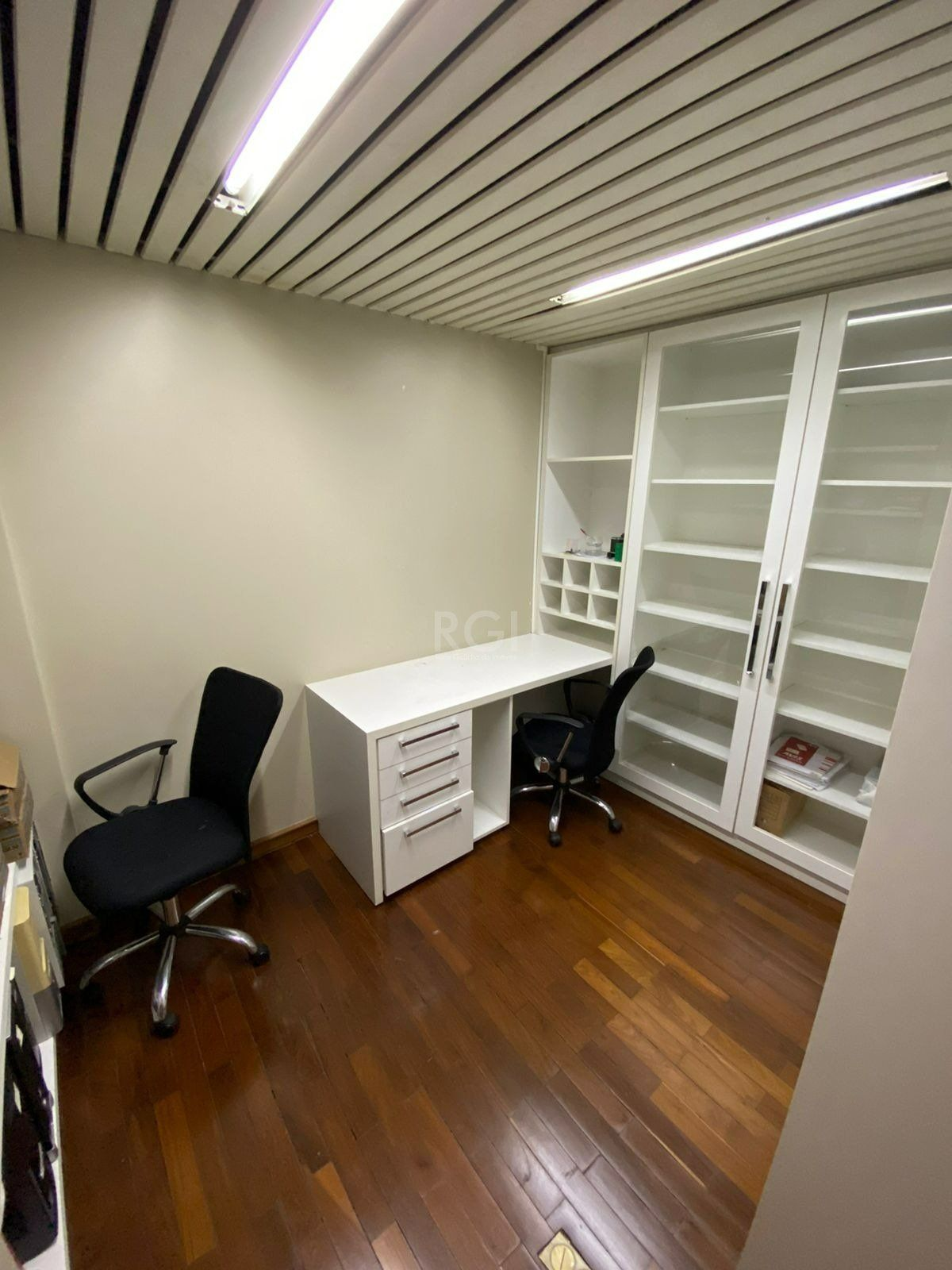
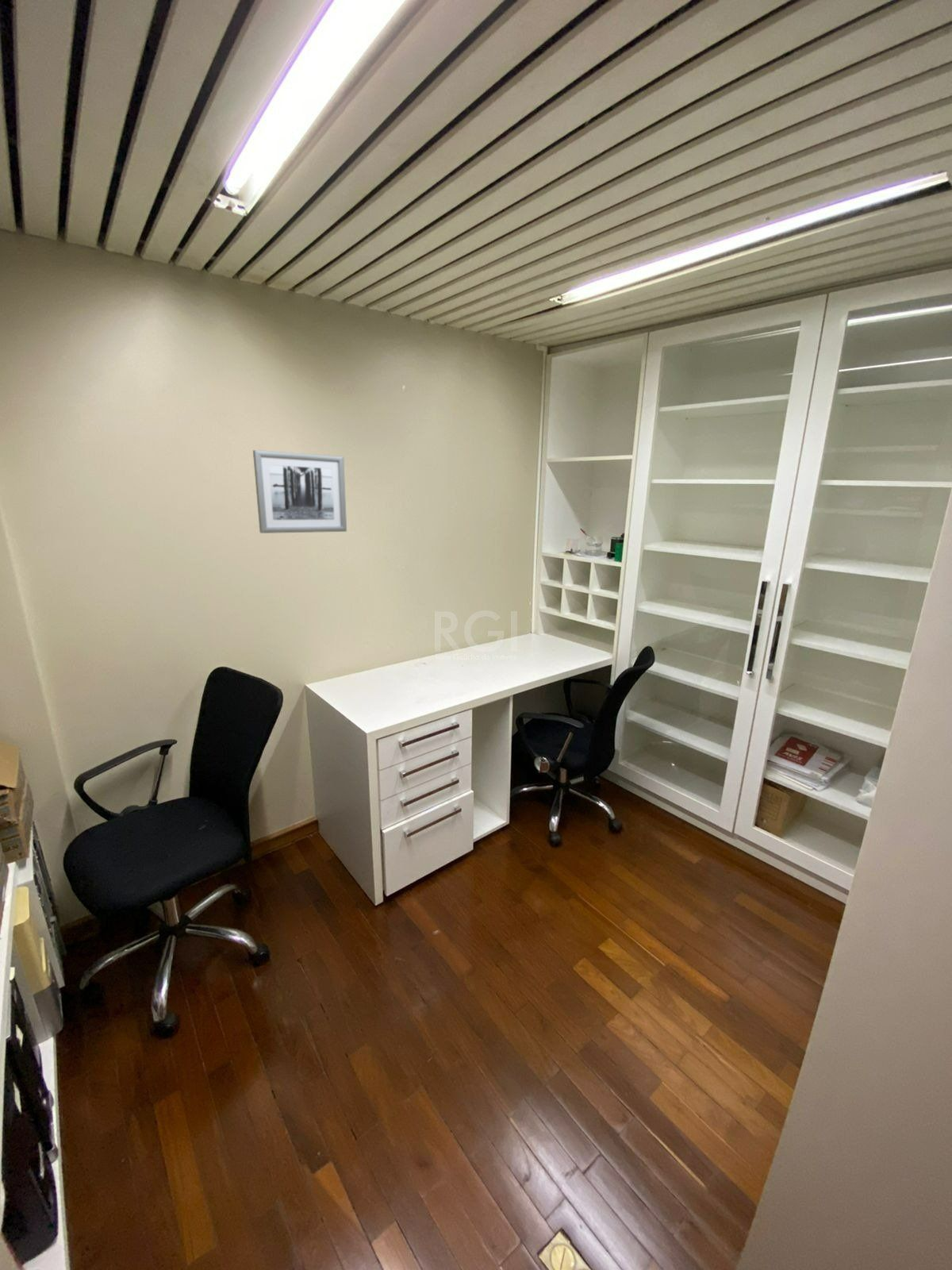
+ wall art [252,449,347,534]
